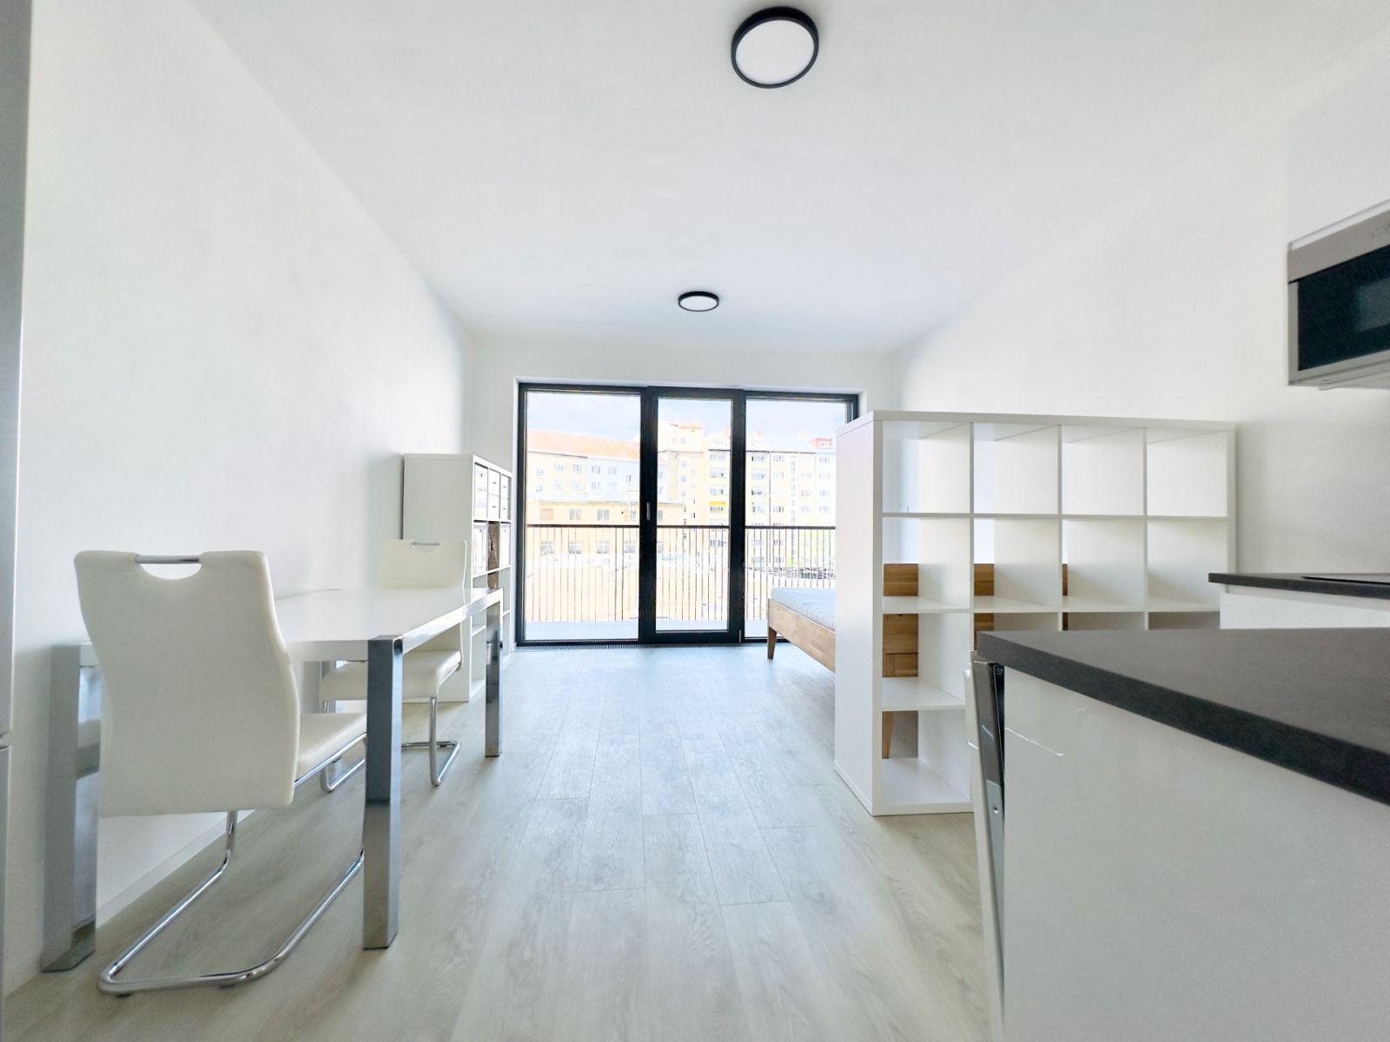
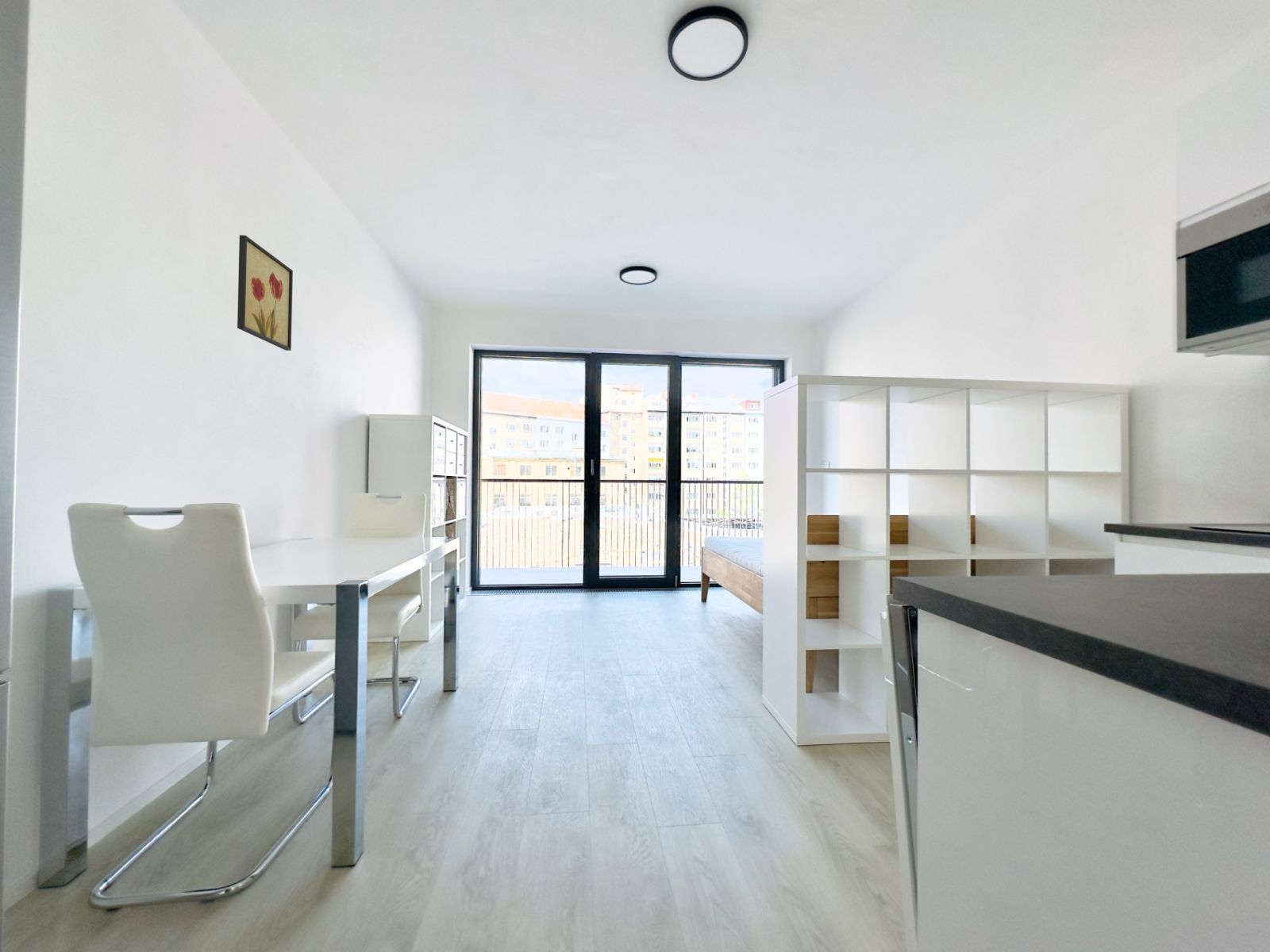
+ wall art [237,234,294,351]
